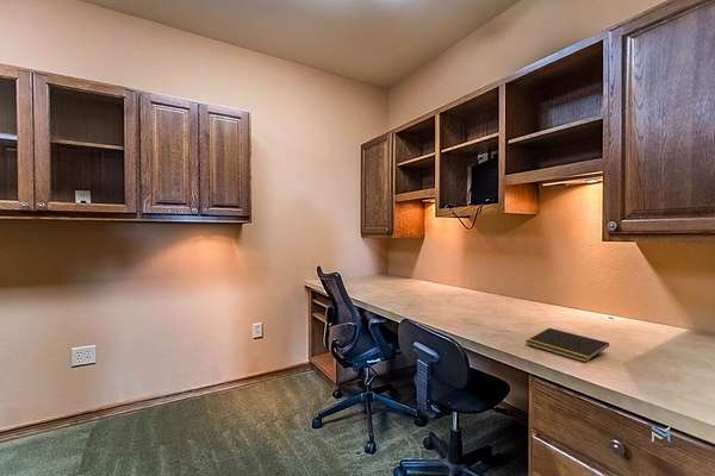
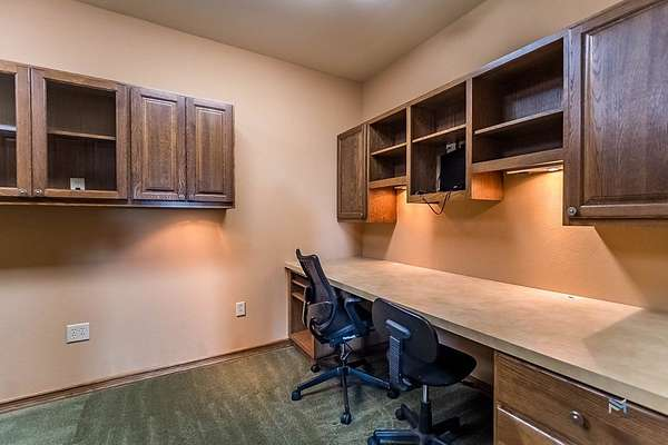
- notepad [524,327,610,363]
